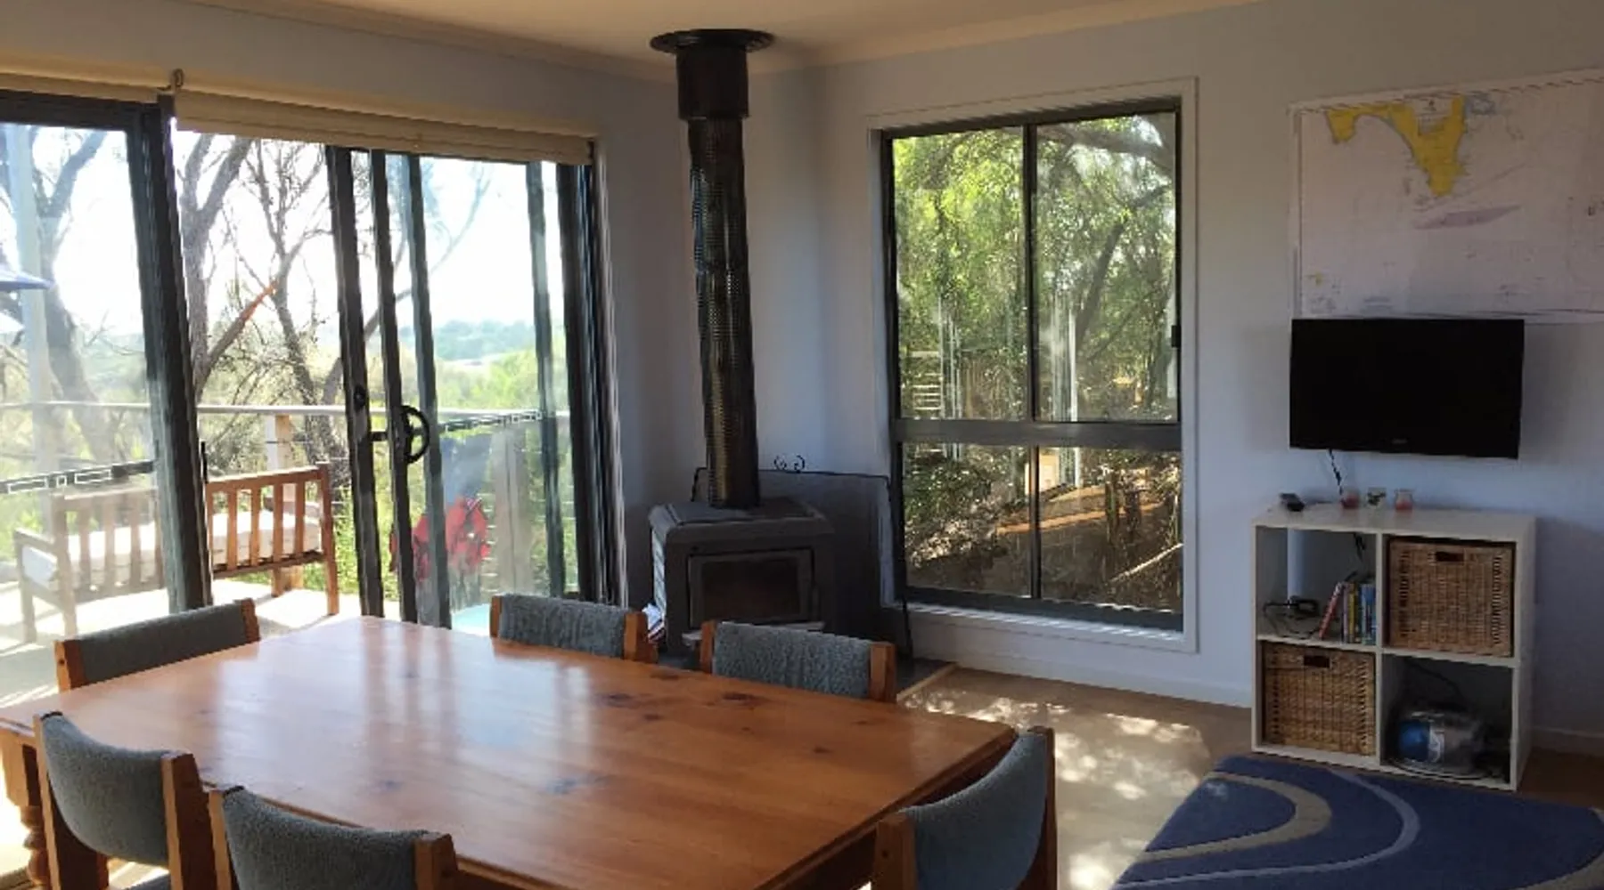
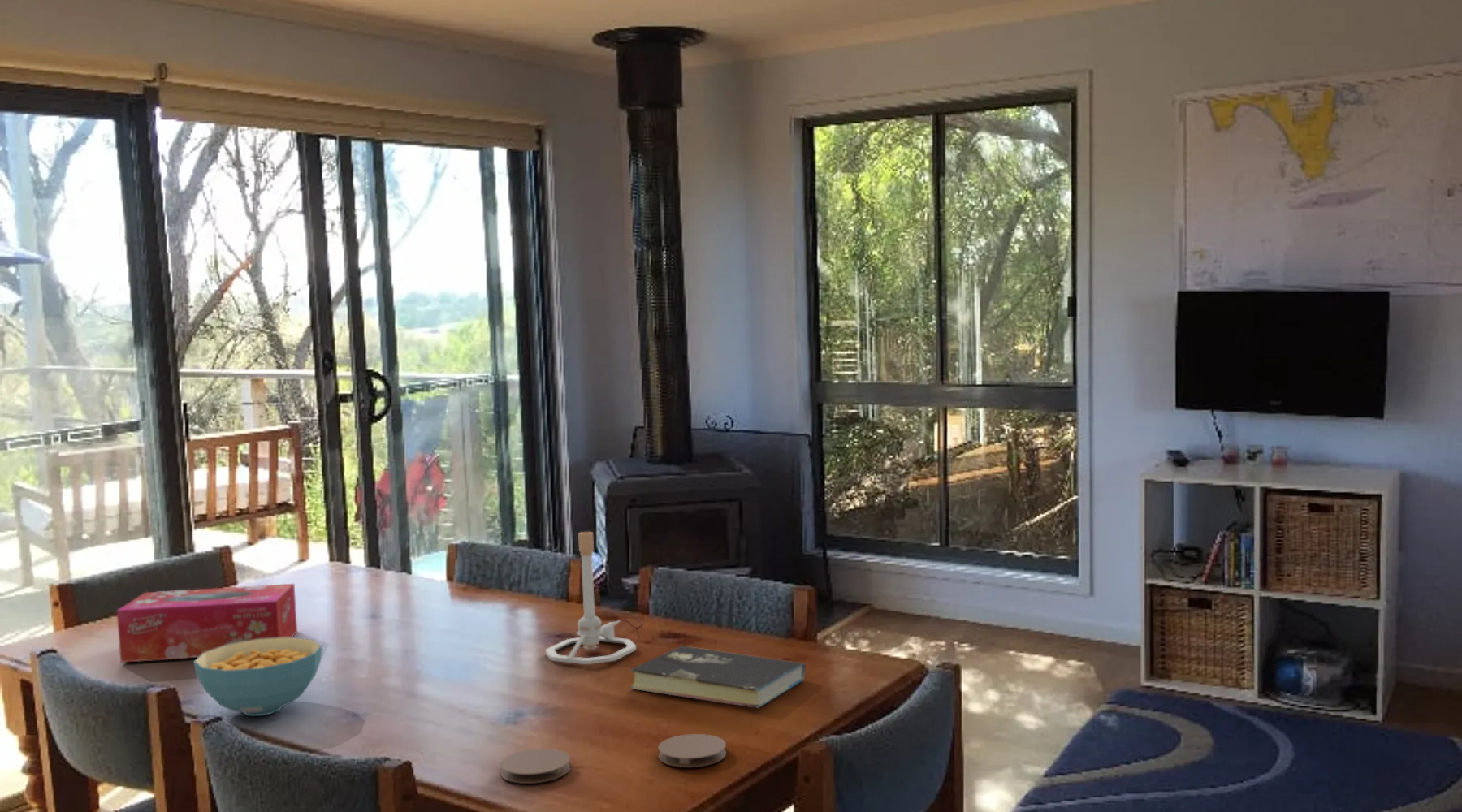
+ lamp base [545,531,643,665]
+ coaster [657,733,727,768]
+ book [629,645,806,709]
+ tissue box [116,583,298,663]
+ coaster [499,748,571,784]
+ cereal bowl [192,637,322,717]
